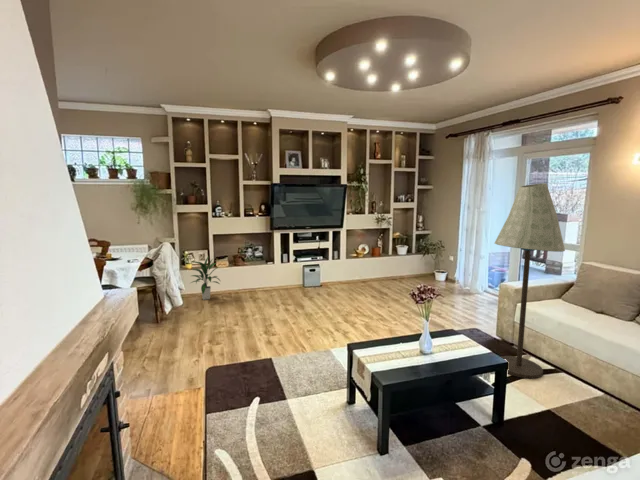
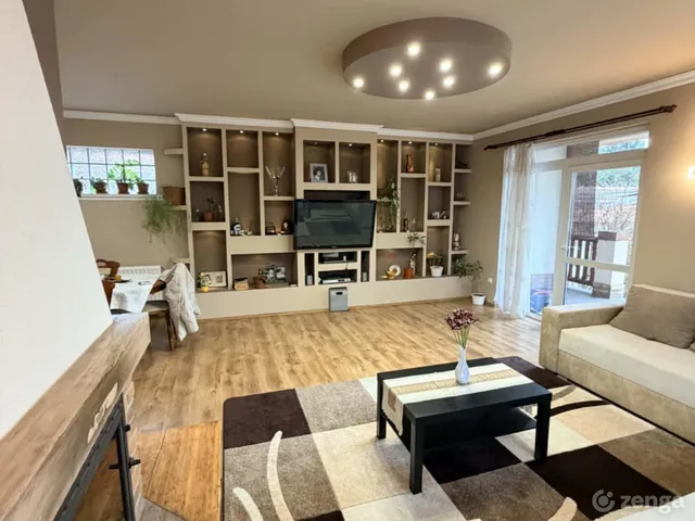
- indoor plant [190,256,222,301]
- floor lamp [494,182,566,379]
